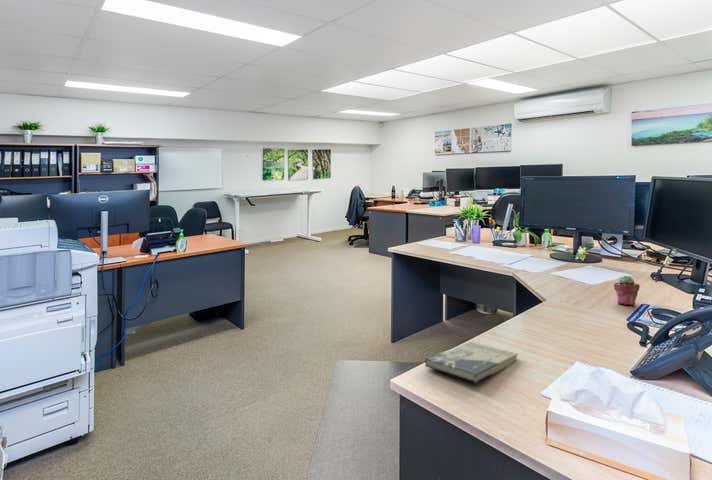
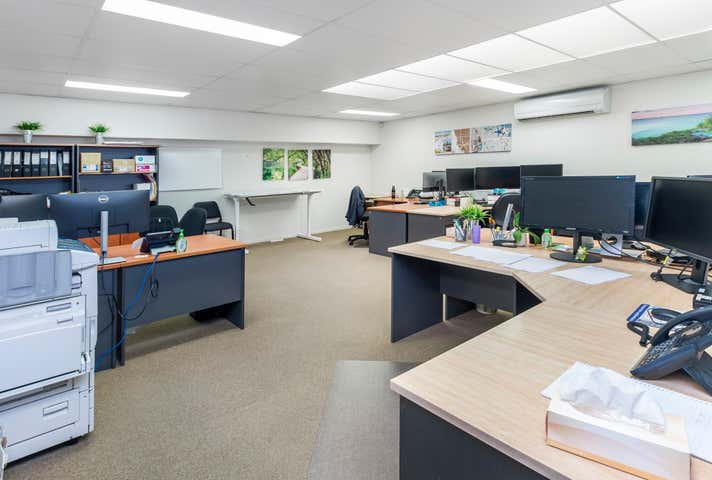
- book [424,341,519,384]
- potted succulent [613,275,641,306]
